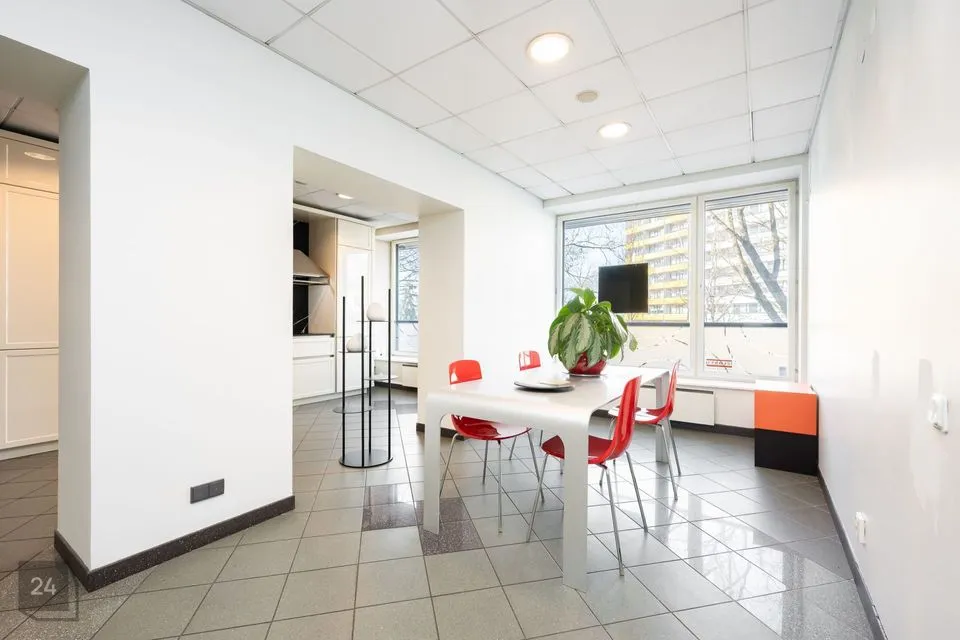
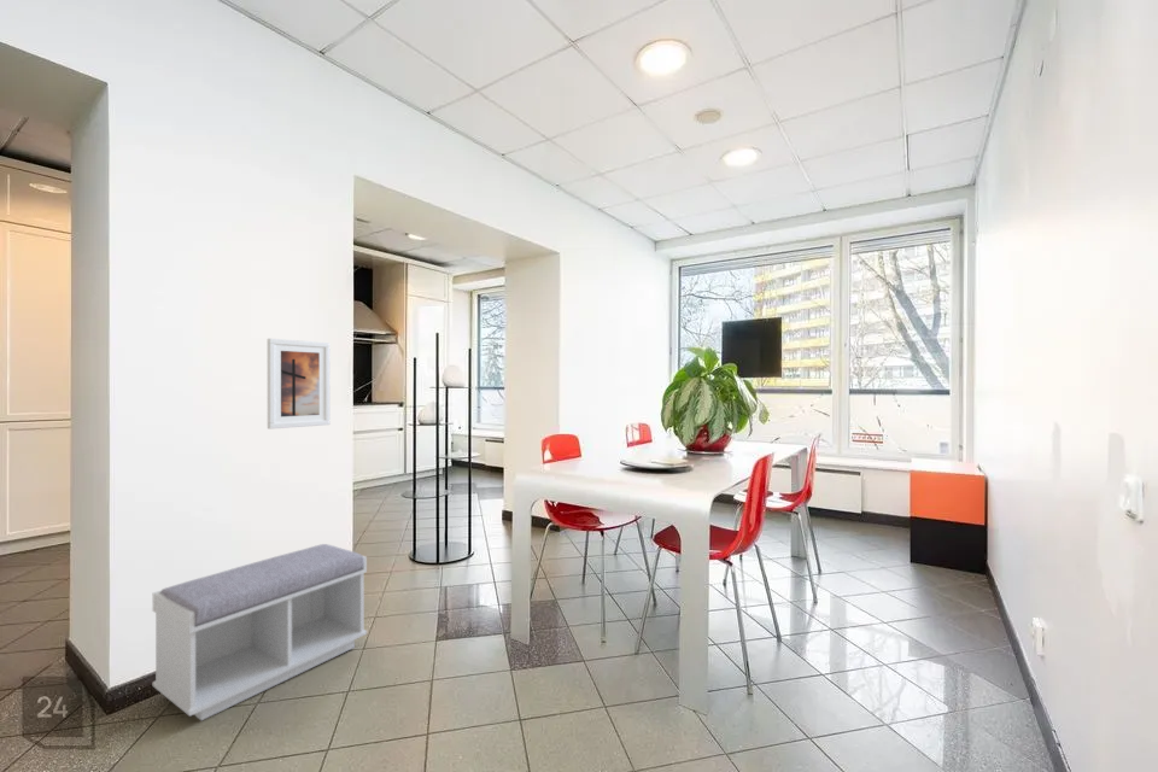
+ bench [151,543,368,721]
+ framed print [267,338,332,431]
